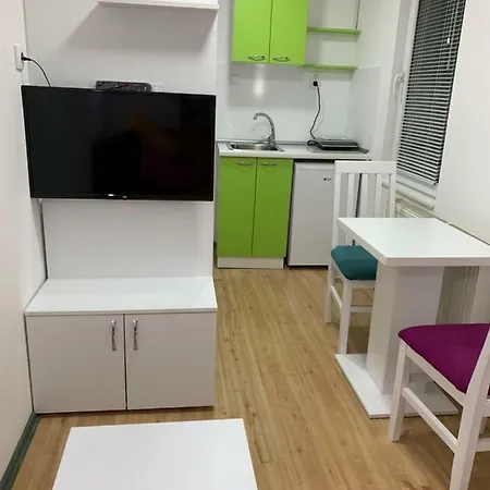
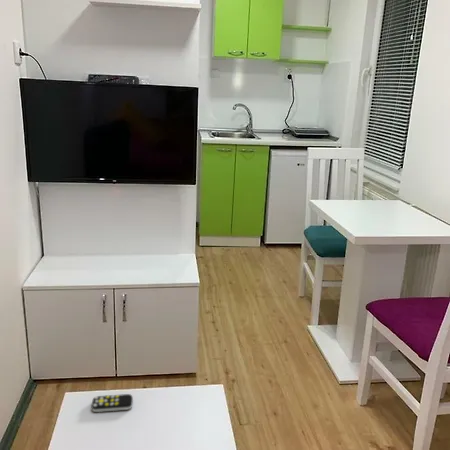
+ remote control [91,393,134,413]
